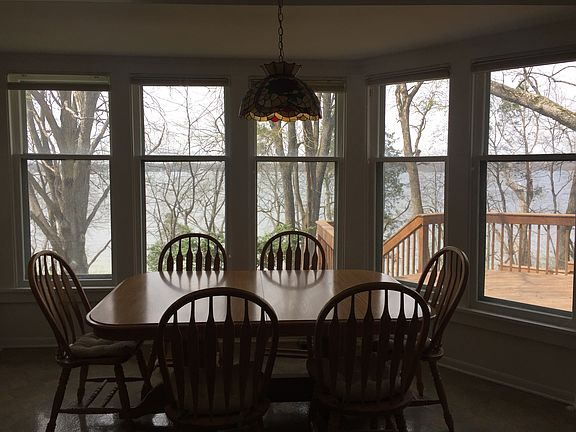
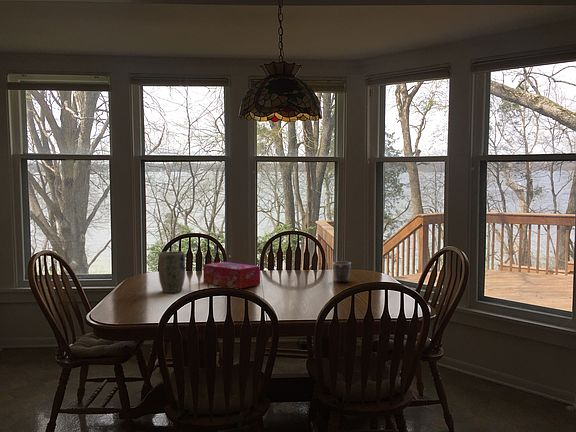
+ plant pot [157,250,187,294]
+ tissue box [202,261,261,289]
+ mug [331,260,352,283]
